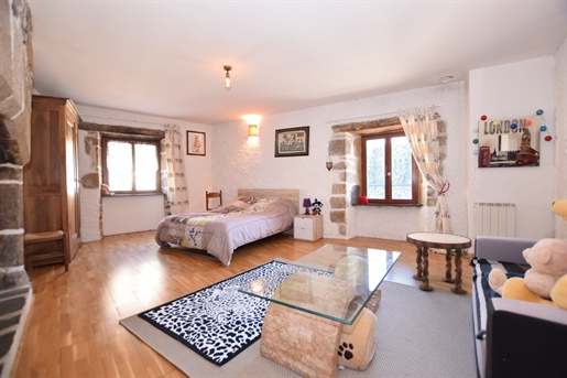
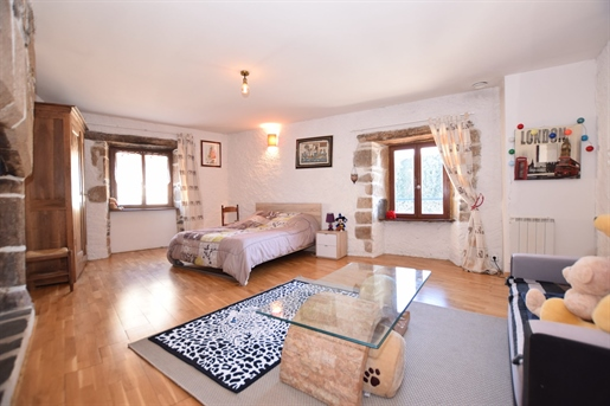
- side table [405,231,473,294]
